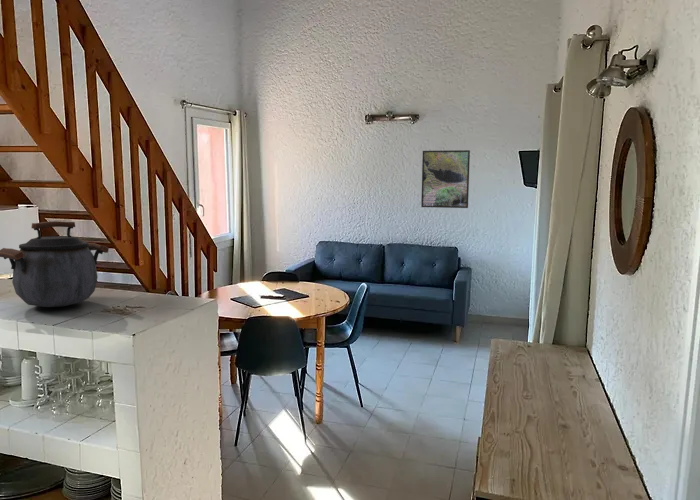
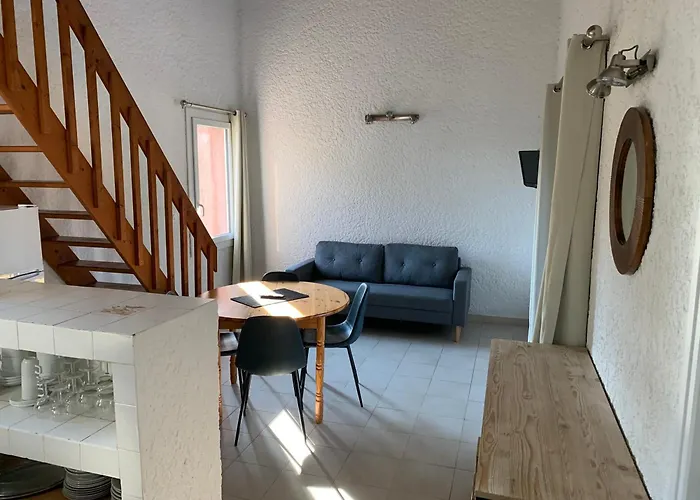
- kettle [0,220,110,308]
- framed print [420,149,471,209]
